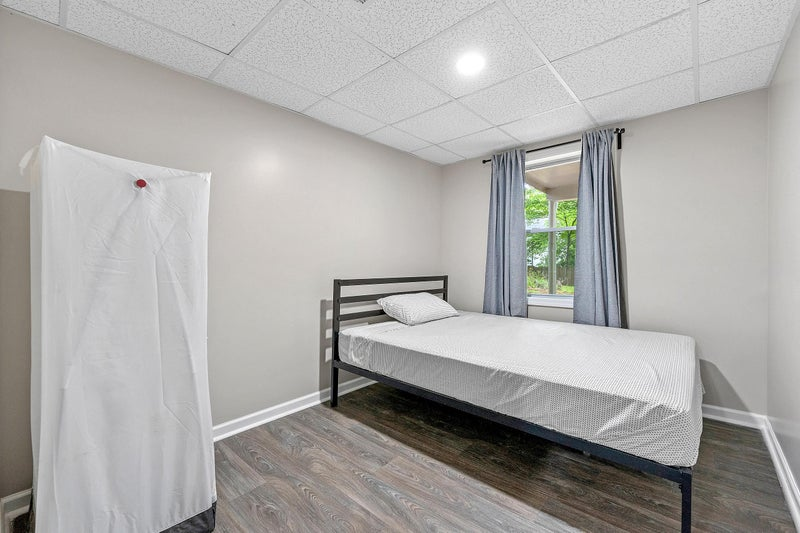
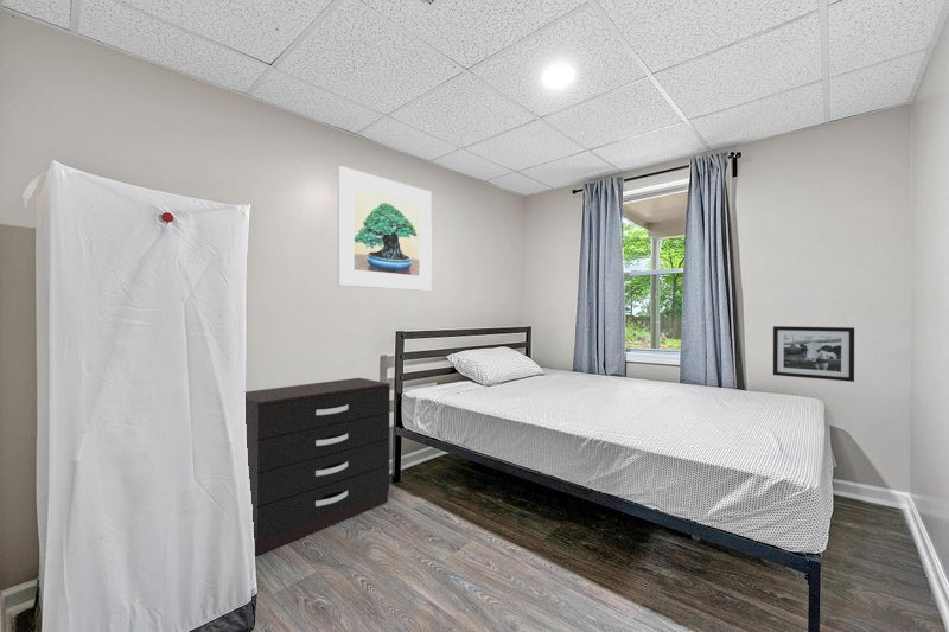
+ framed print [336,165,433,293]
+ dresser [244,377,391,556]
+ picture frame [772,325,855,383]
